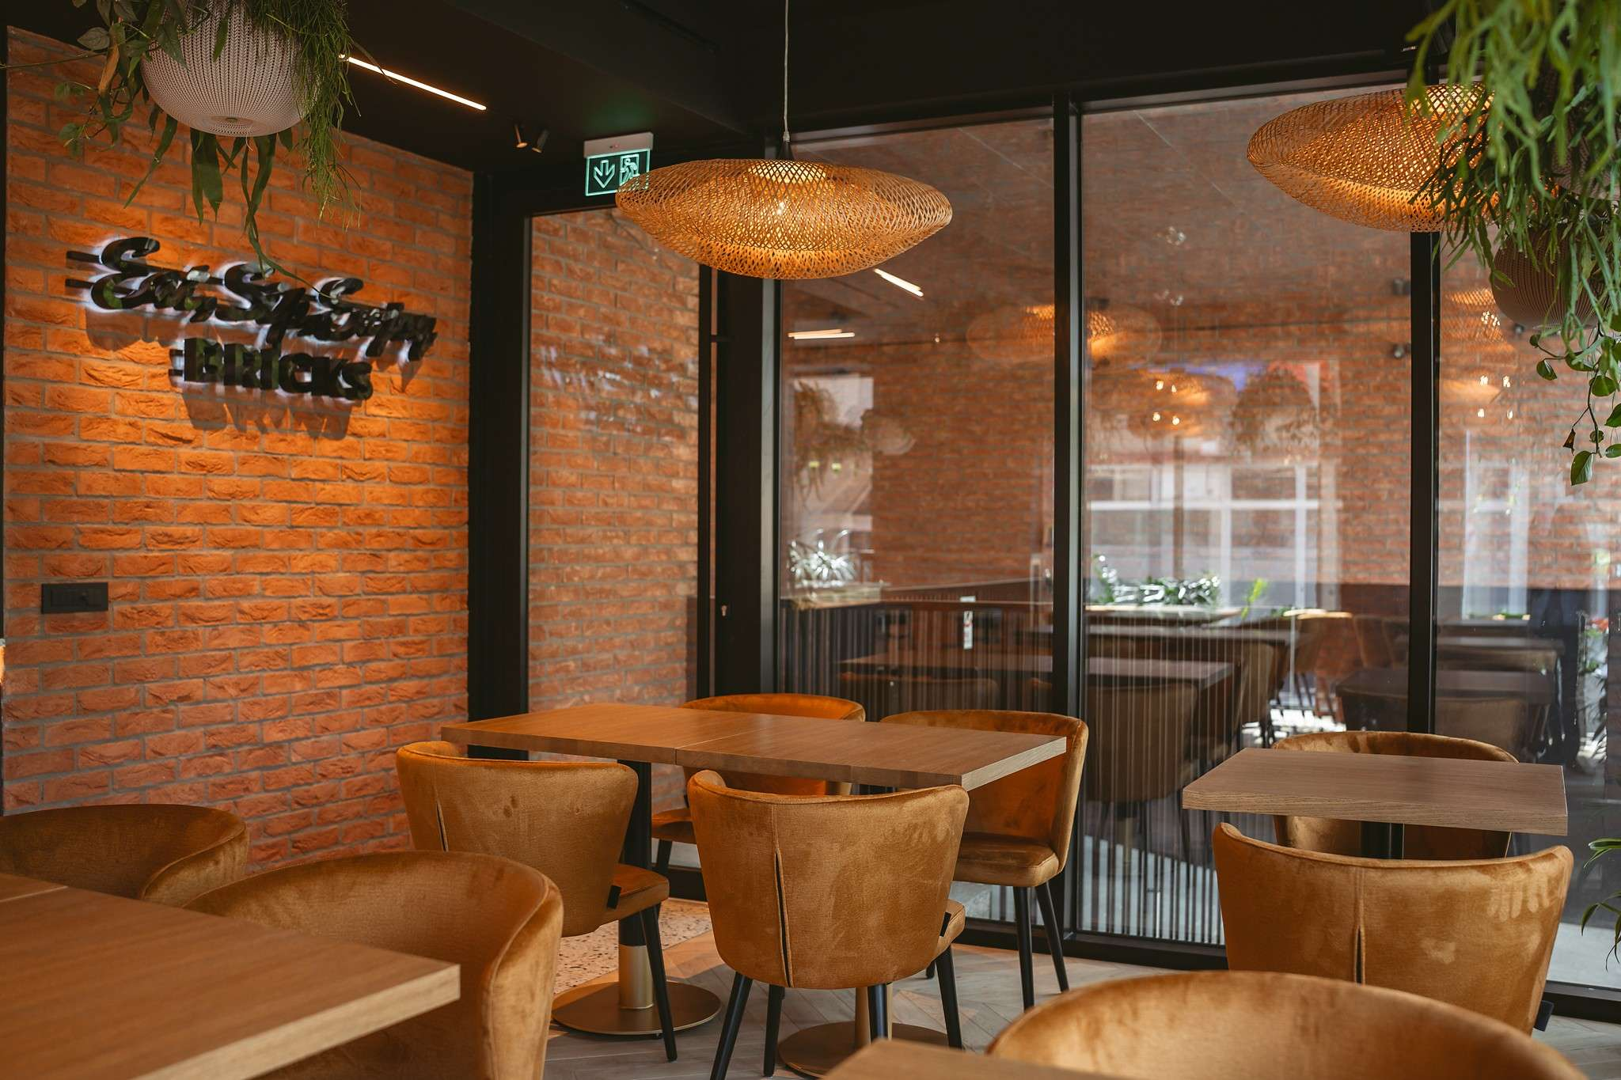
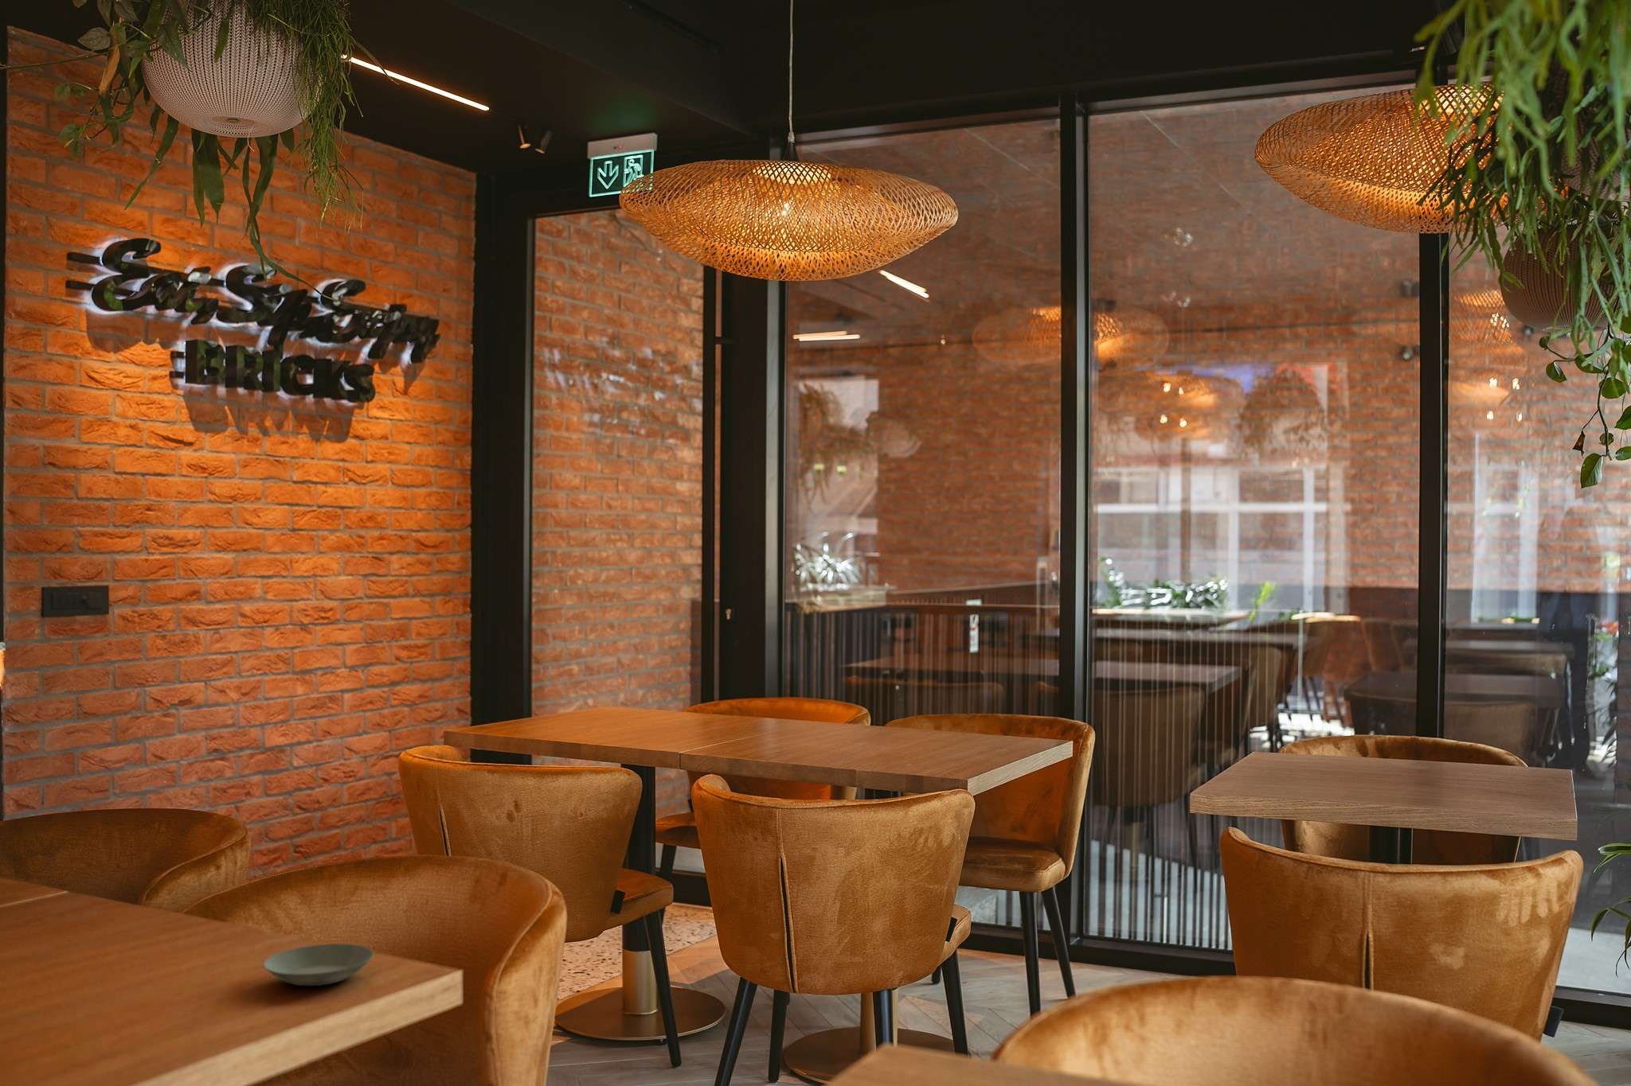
+ saucer [263,943,375,987]
